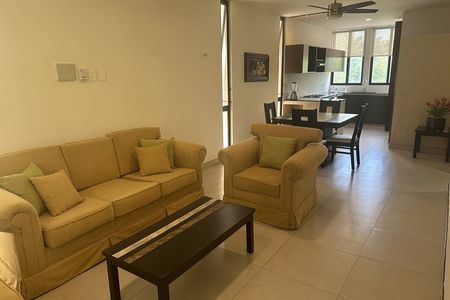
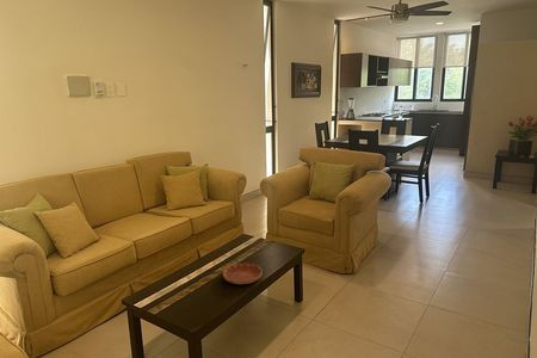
+ saucer [222,263,264,285]
